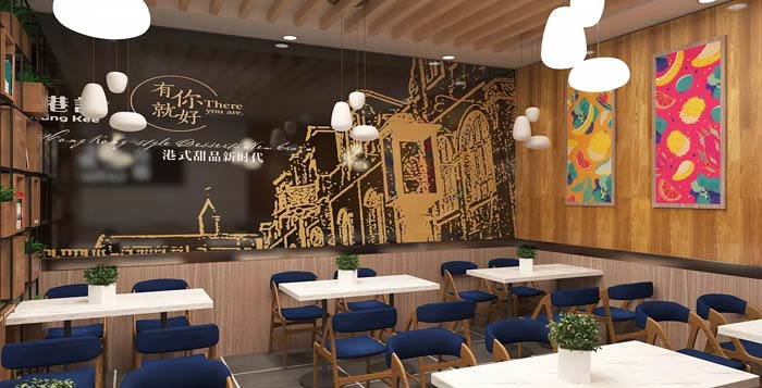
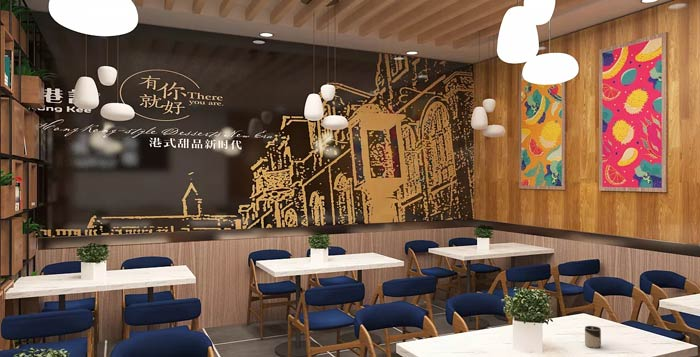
+ cup [584,325,602,349]
